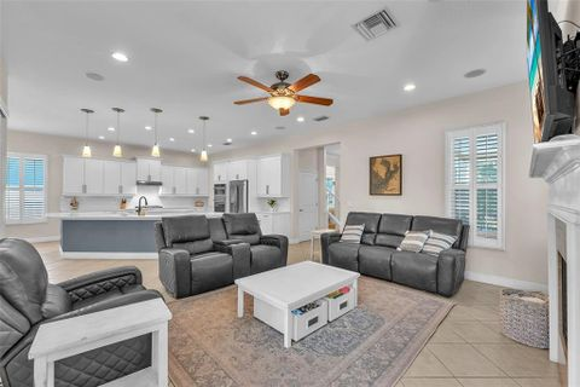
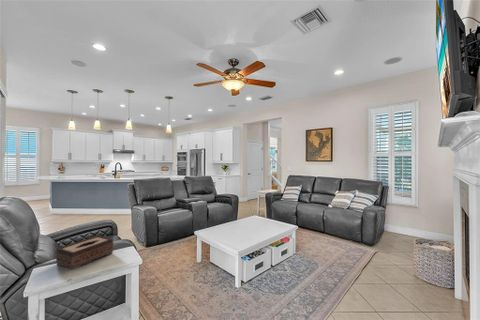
+ tissue box [55,235,114,271]
